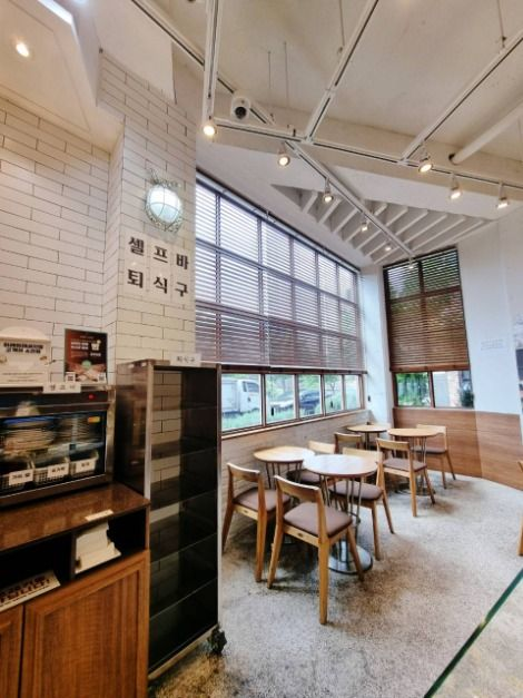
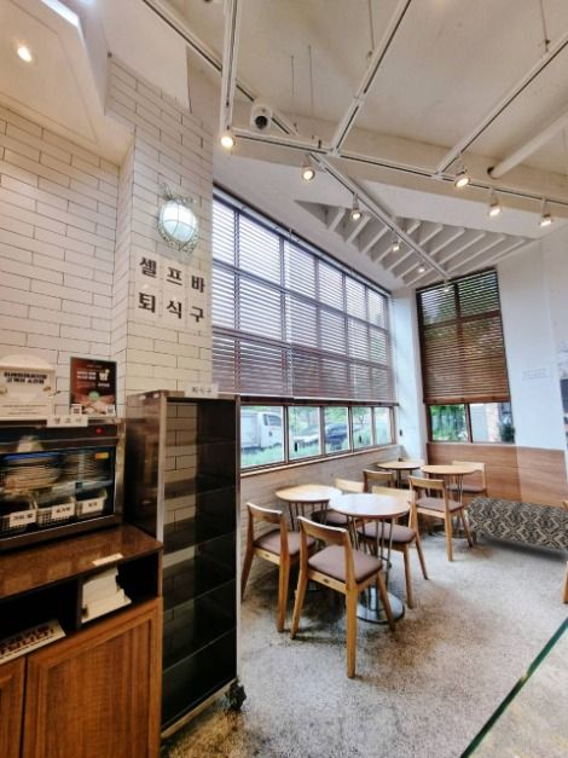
+ bench [465,494,568,552]
